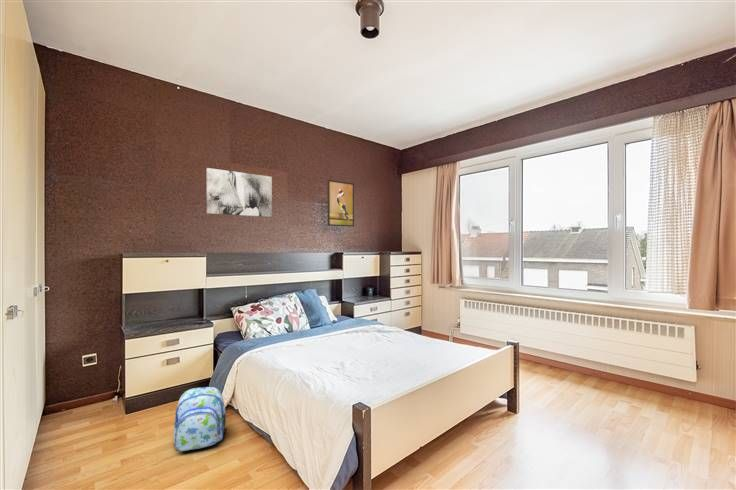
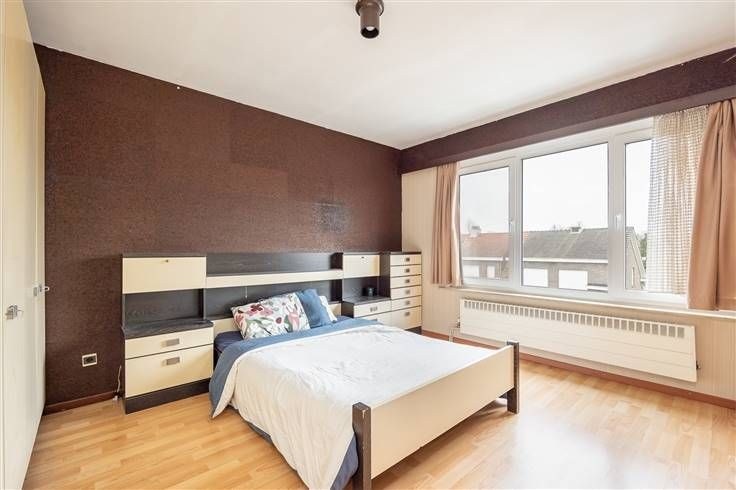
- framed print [326,179,355,228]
- backpack [172,386,228,452]
- wall art [206,167,273,218]
